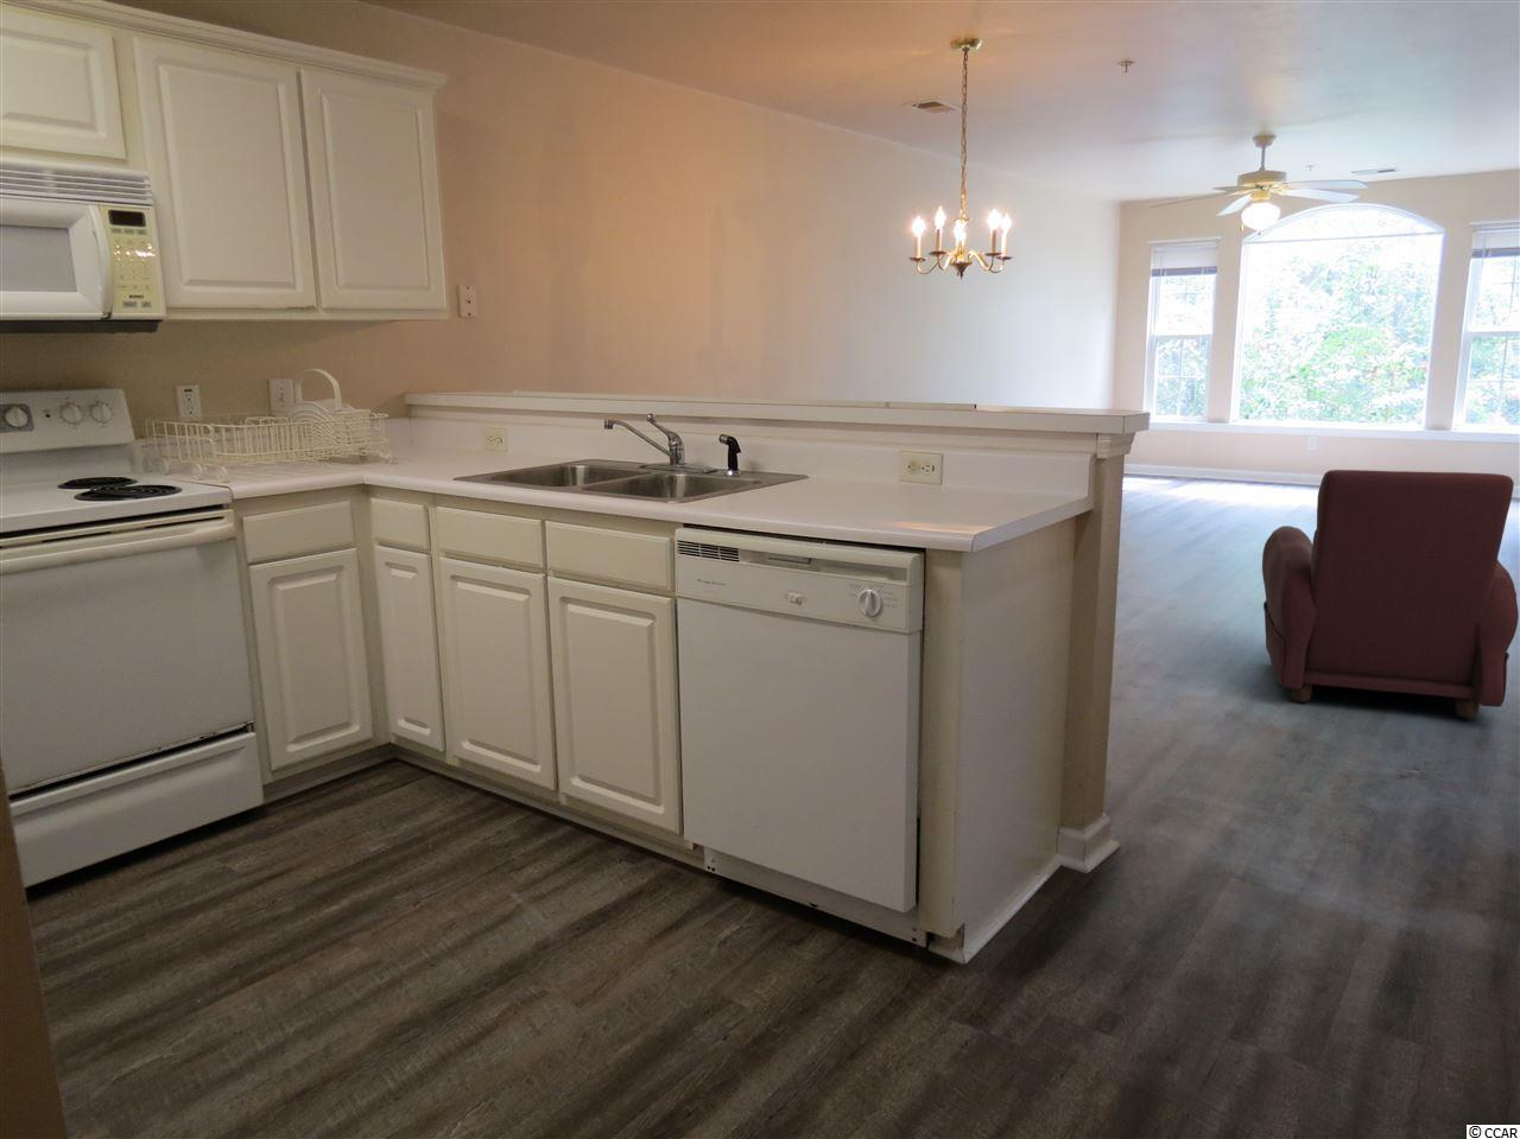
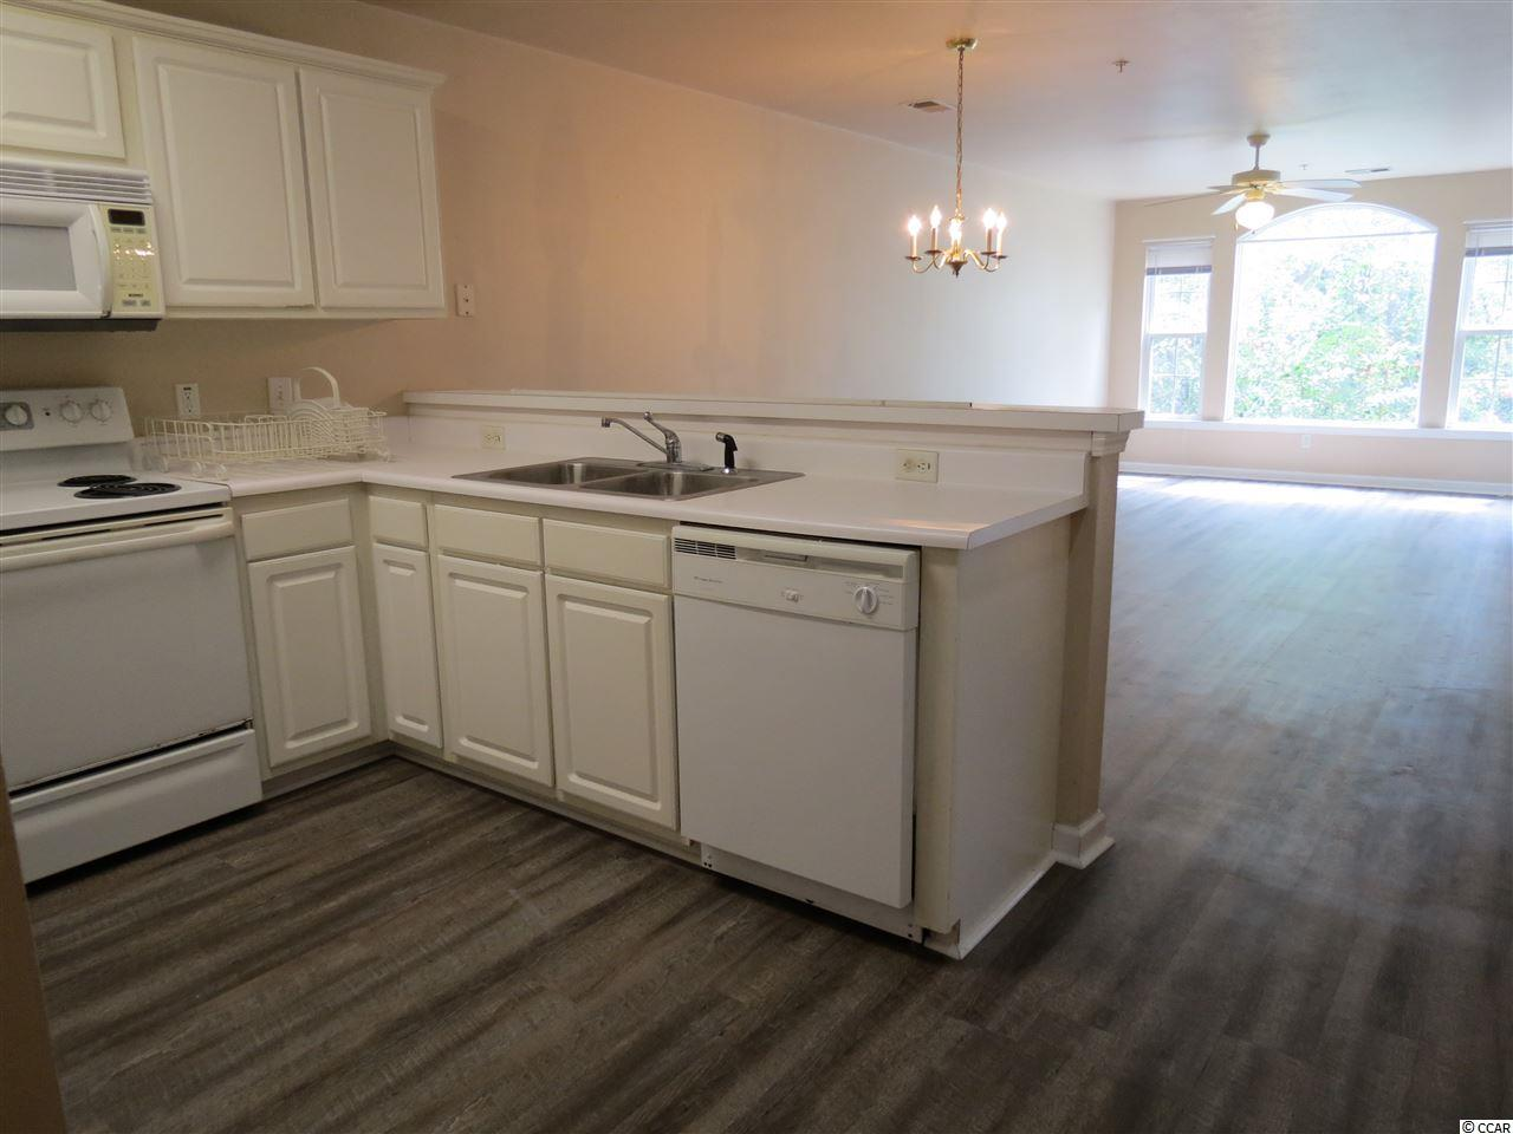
- armchair [1261,469,1520,719]
